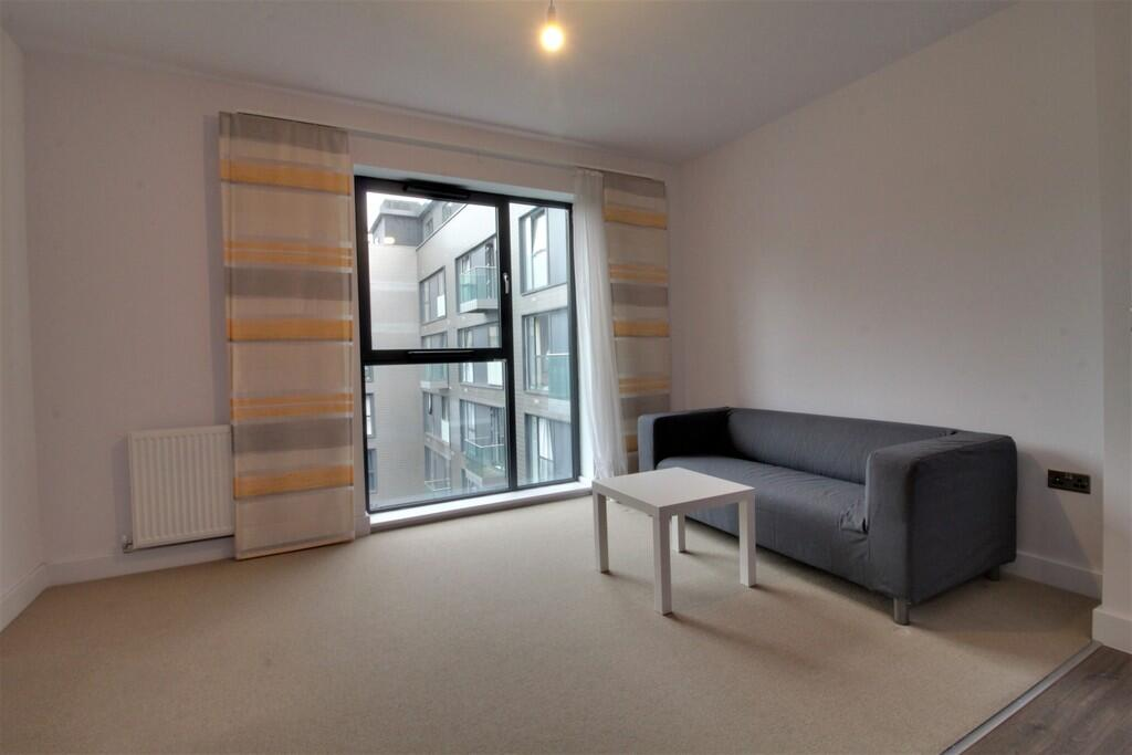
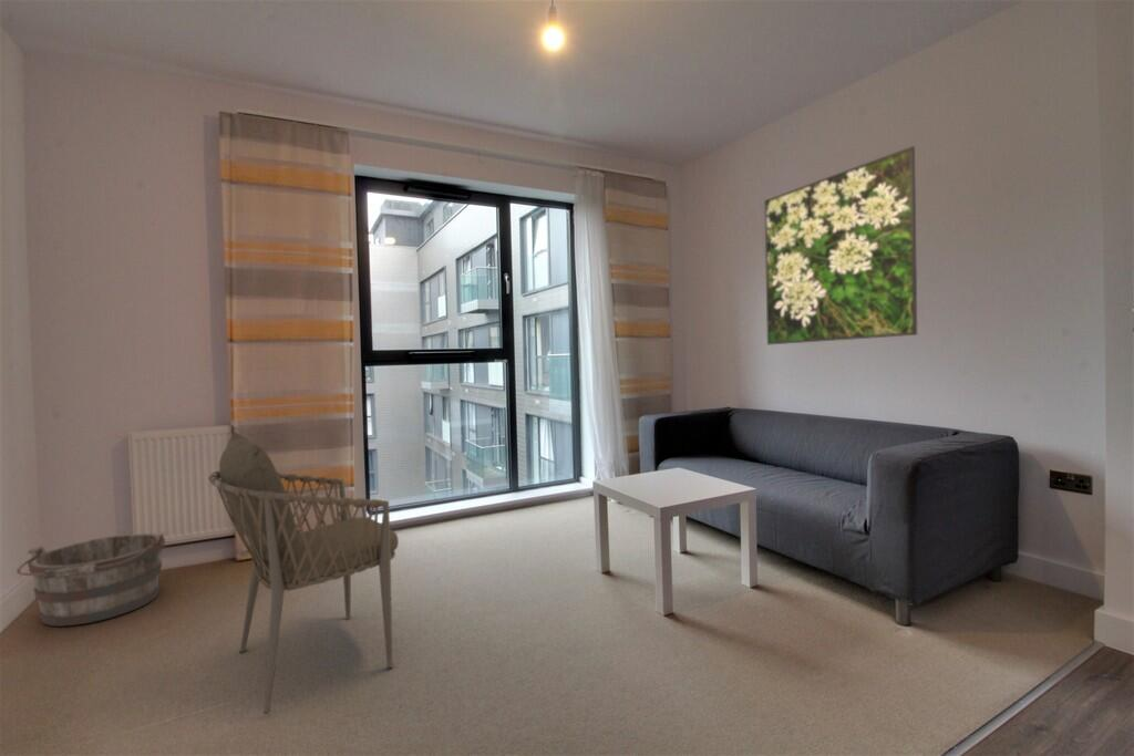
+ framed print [763,145,918,345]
+ bucket [16,531,166,628]
+ armchair [207,432,400,715]
